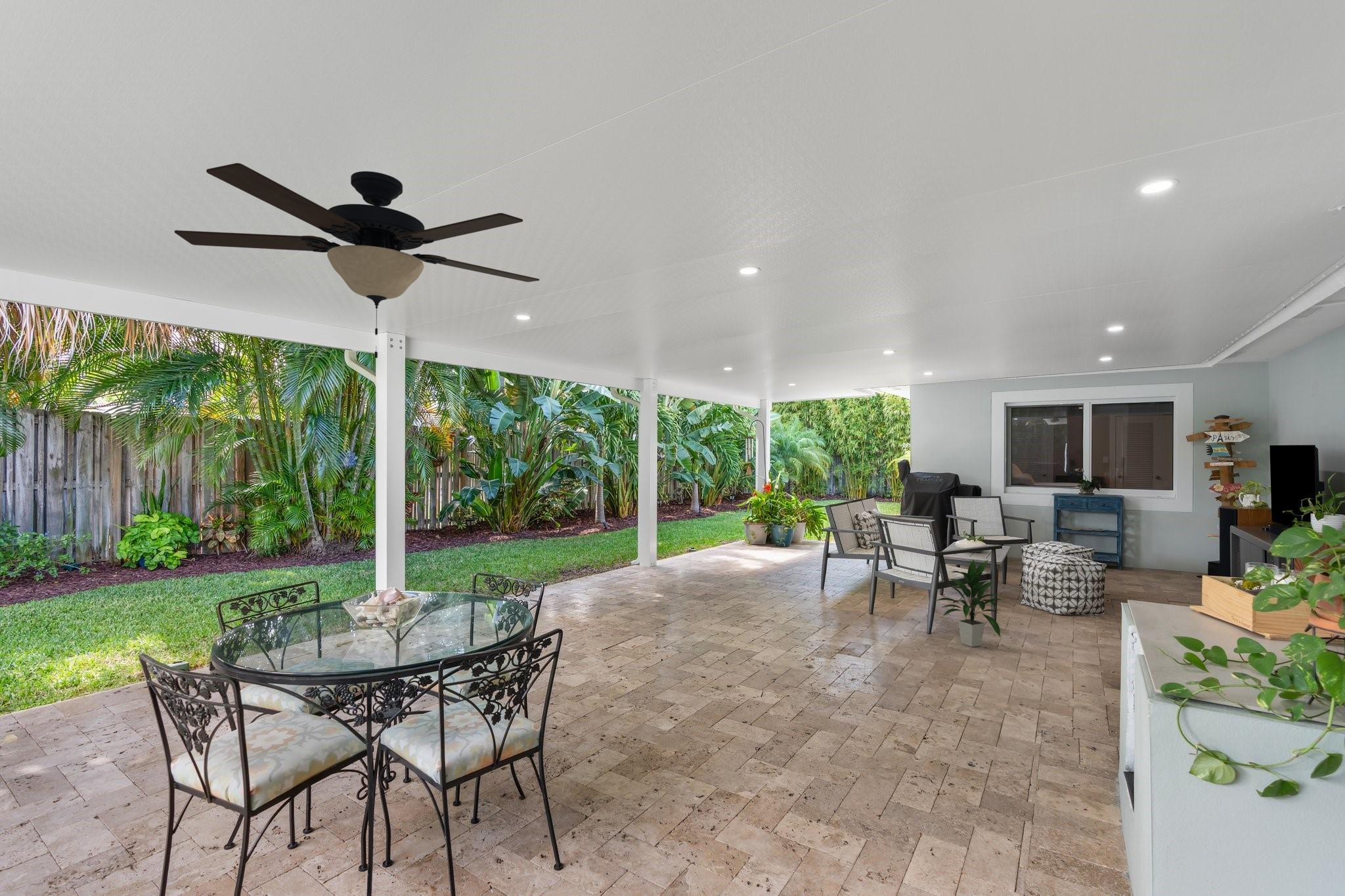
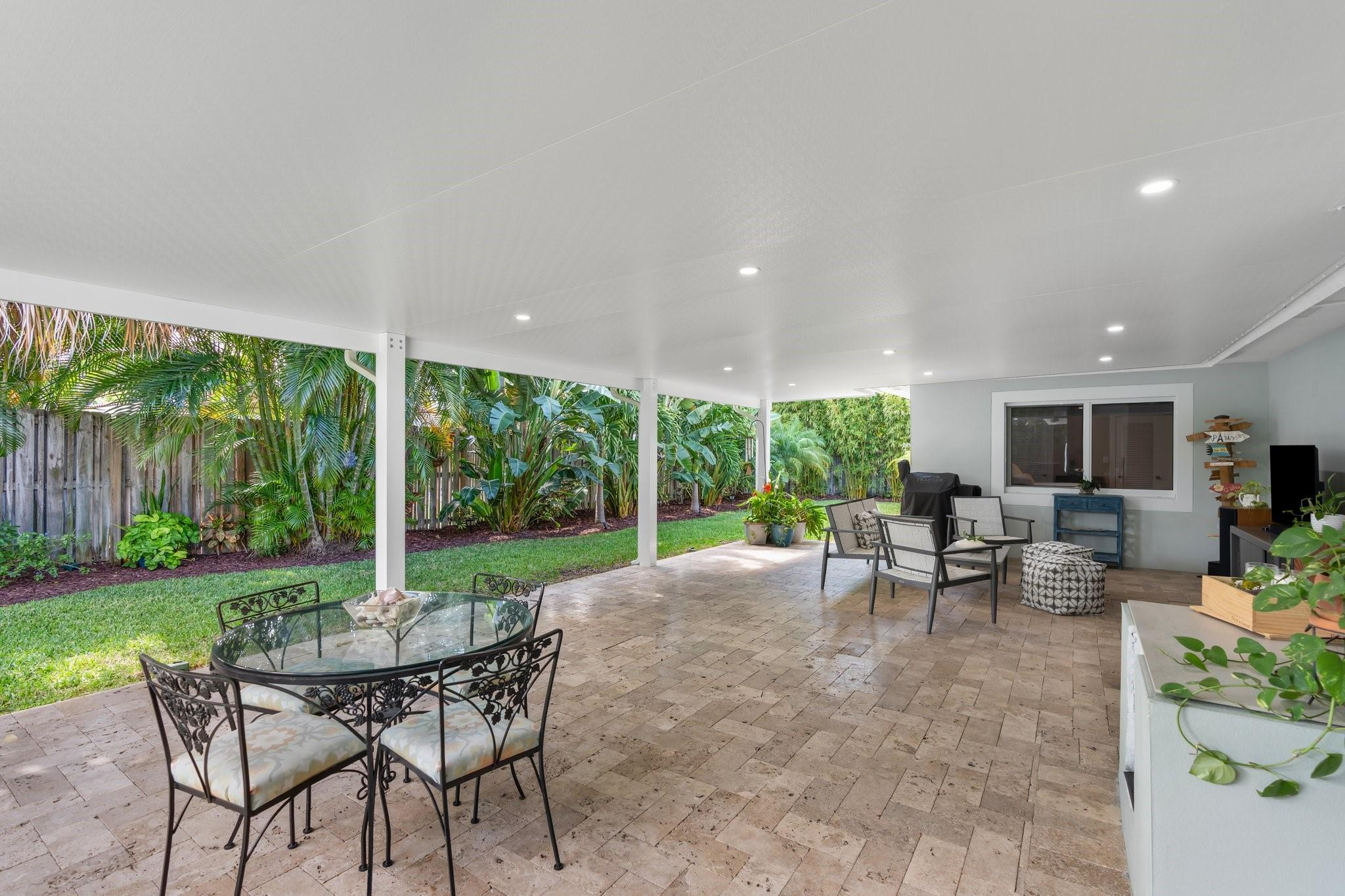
- indoor plant [935,559,1004,647]
- ceiling fan [174,162,540,358]
